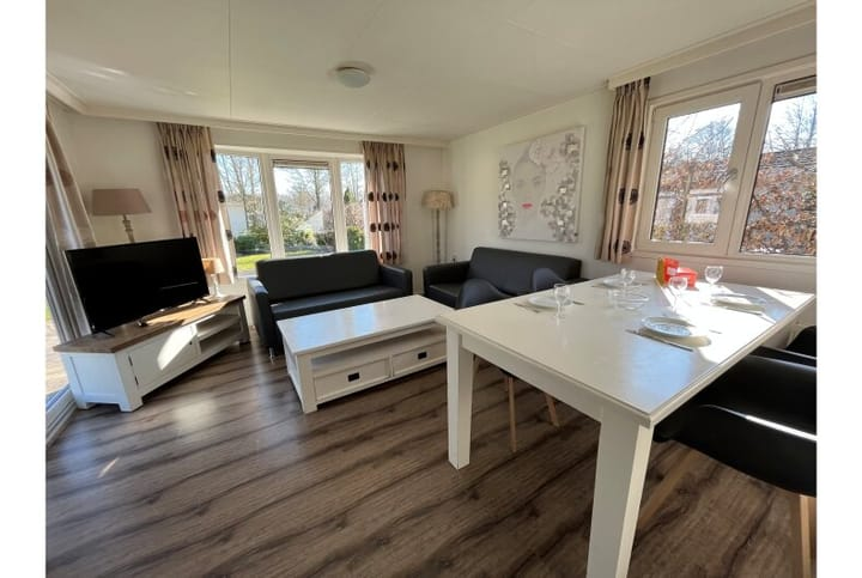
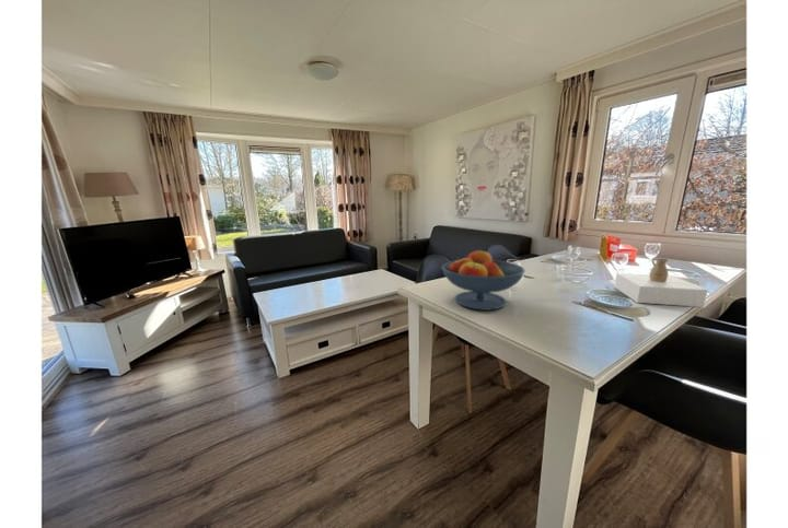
+ fruit bowl [441,248,525,312]
+ vase [613,257,709,308]
